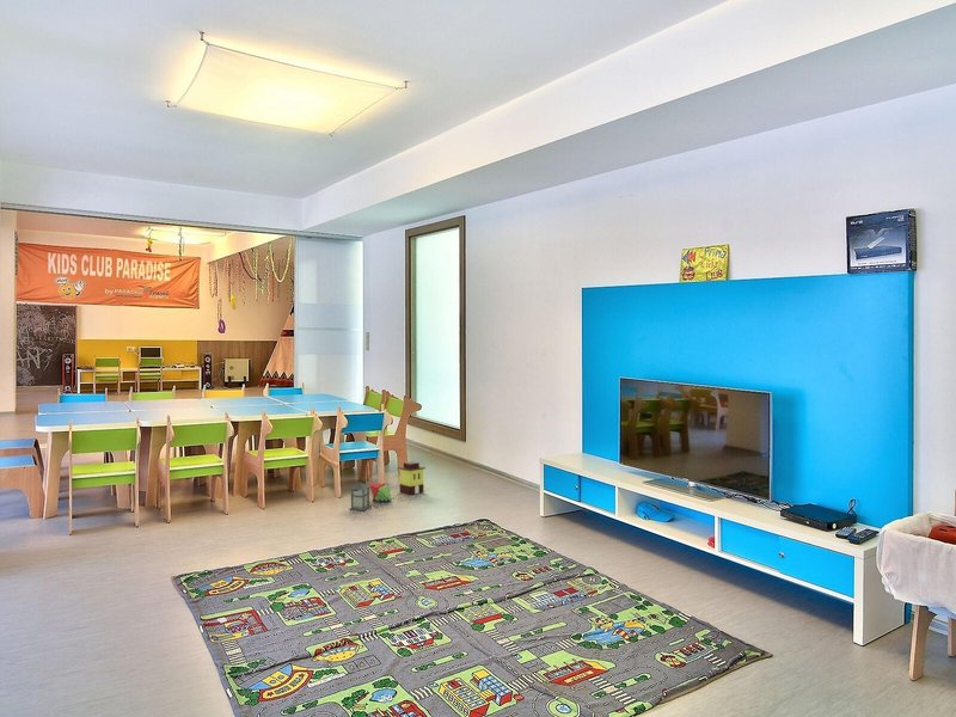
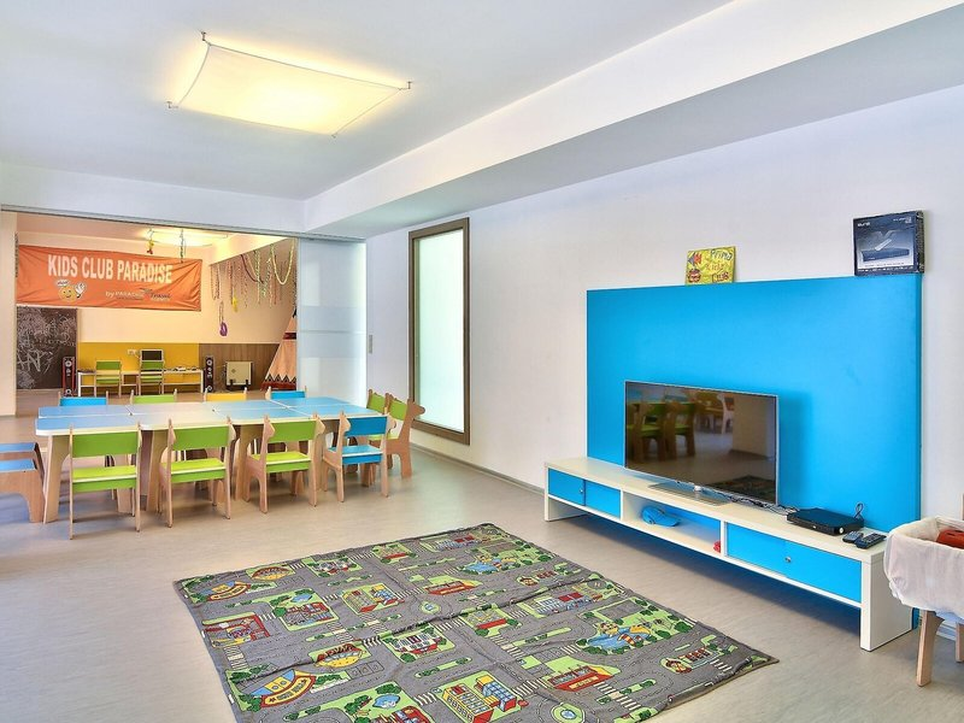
- lantern [349,470,372,511]
- toy house [397,460,427,496]
- stacking toy [368,482,393,503]
